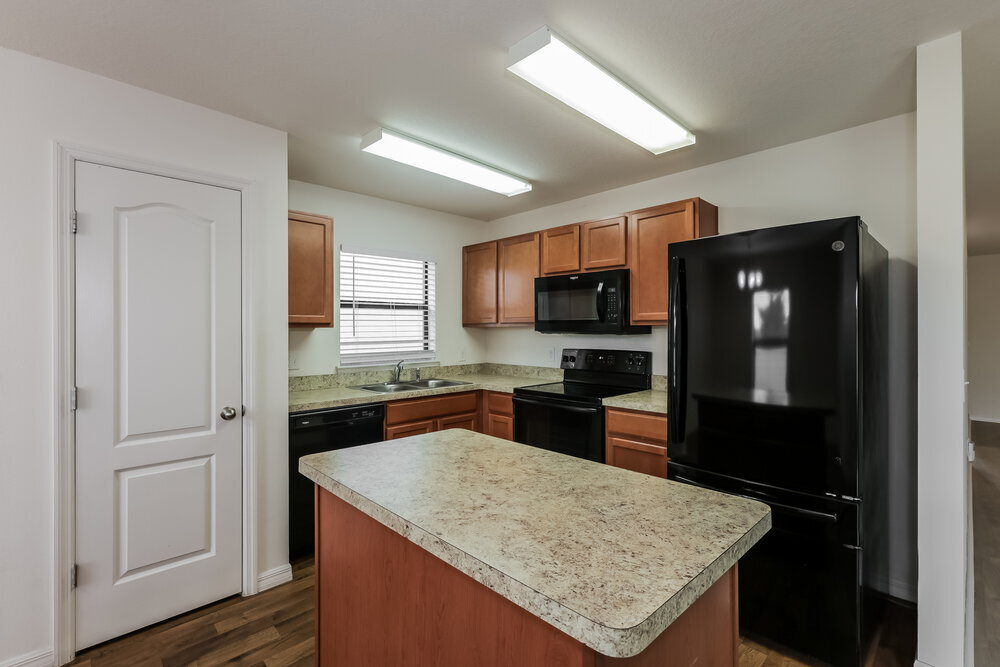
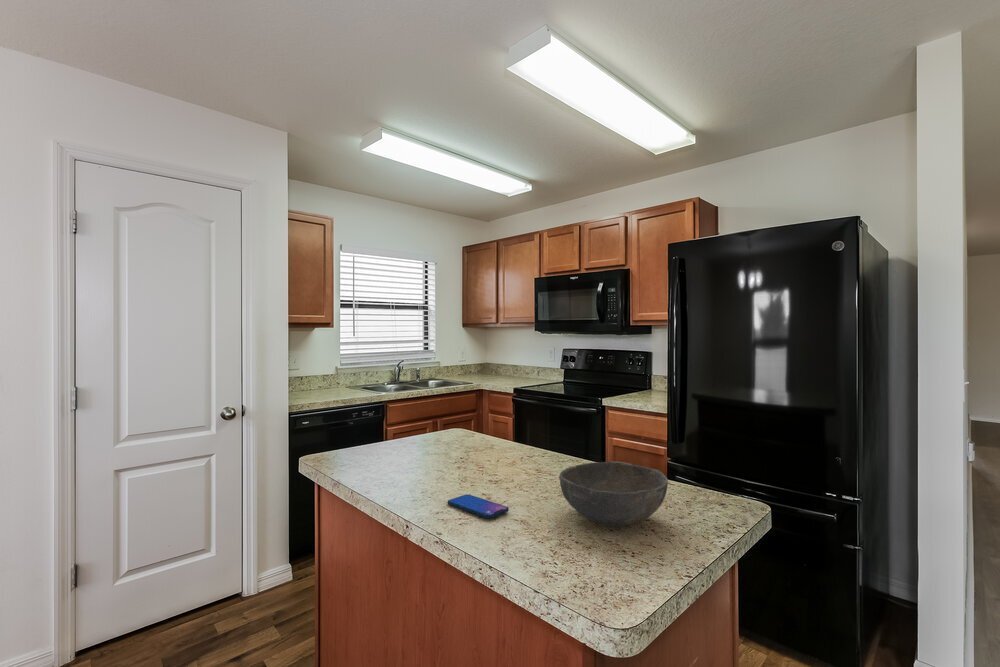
+ smartphone [447,494,510,519]
+ bowl [558,461,669,527]
